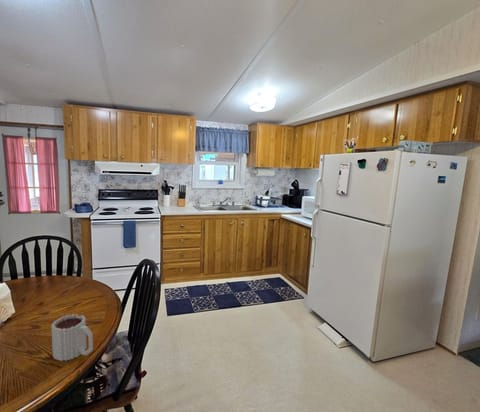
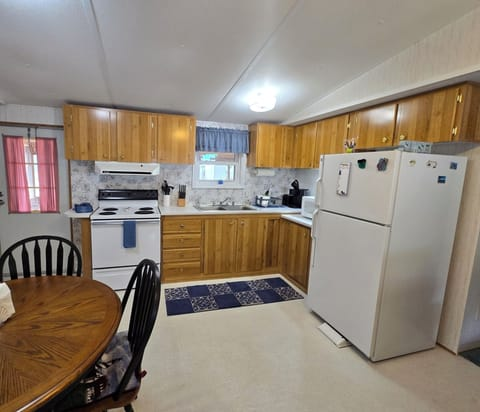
- mug [50,313,94,362]
